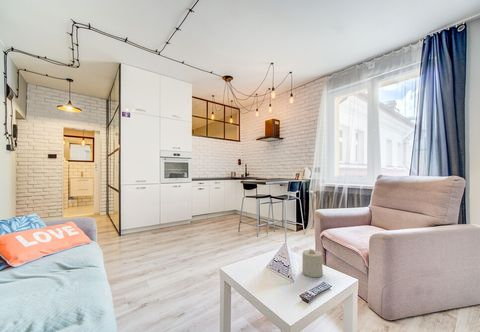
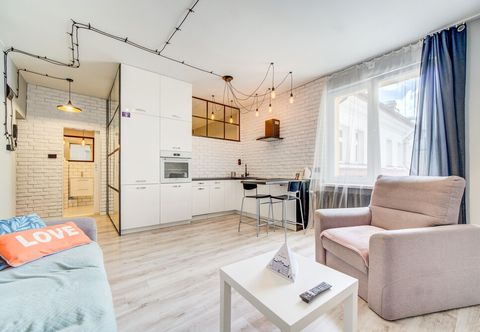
- candle [301,248,324,278]
